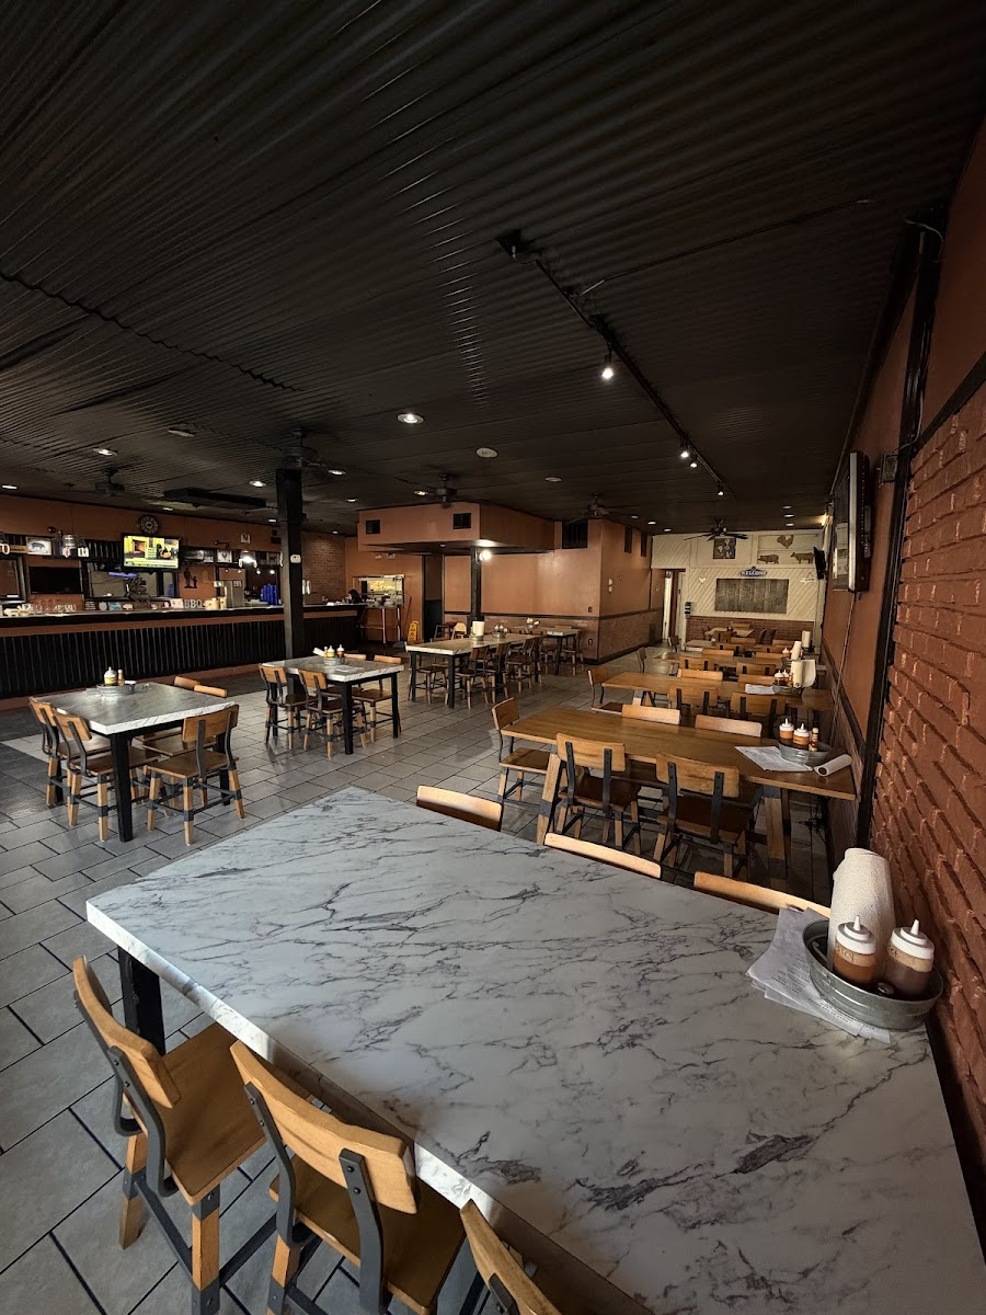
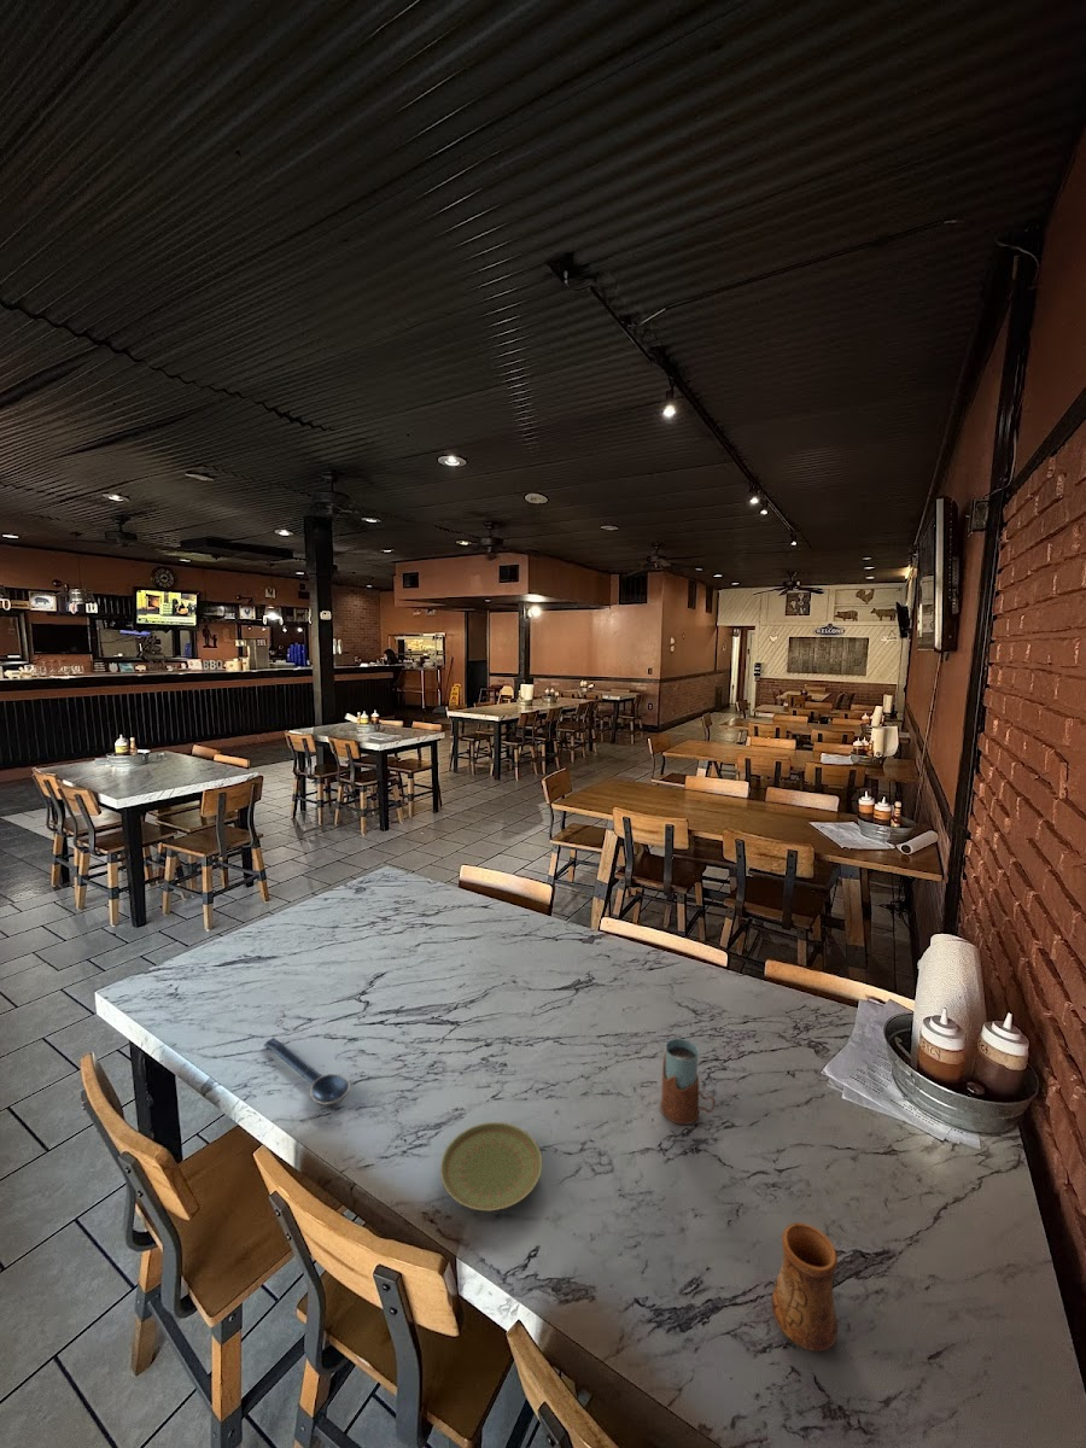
+ drinking glass [659,1038,717,1126]
+ spoon [262,1037,351,1107]
+ cup [770,1221,839,1353]
+ plate [439,1121,543,1213]
